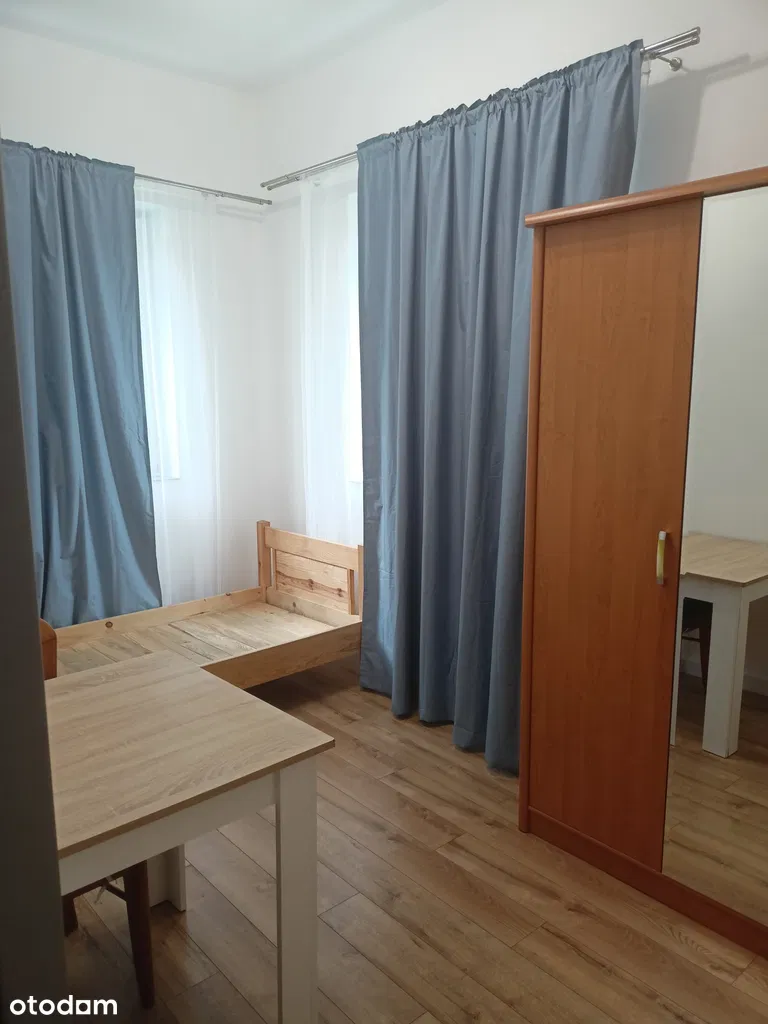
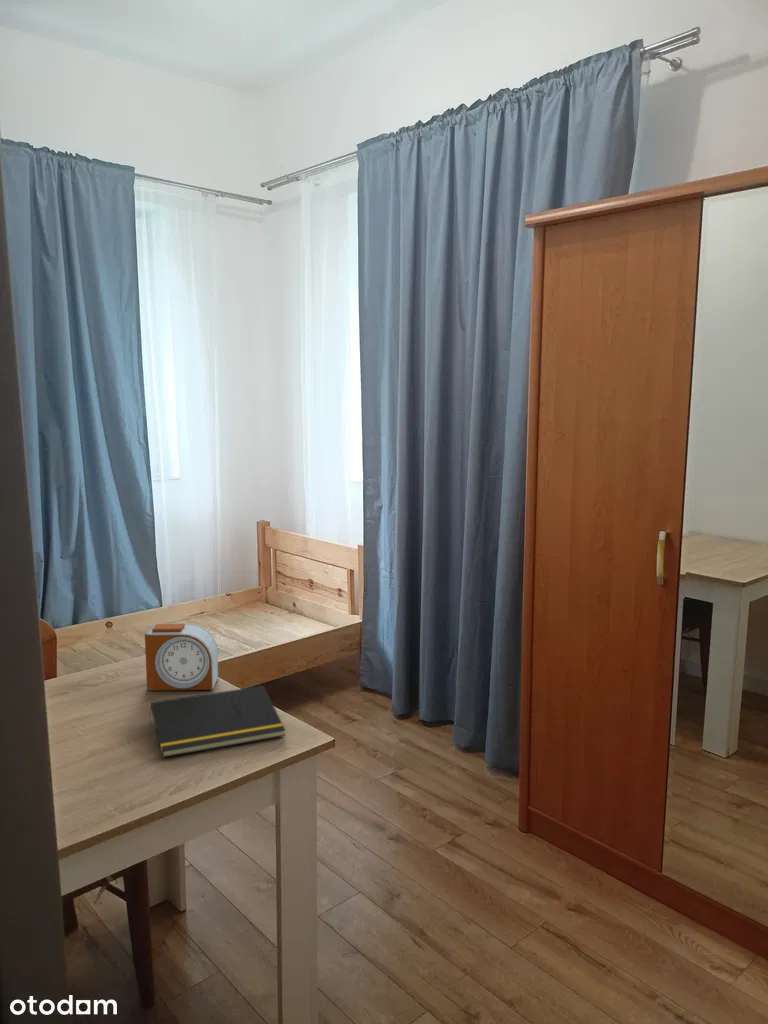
+ notepad [147,685,286,759]
+ alarm clock [144,623,219,691]
